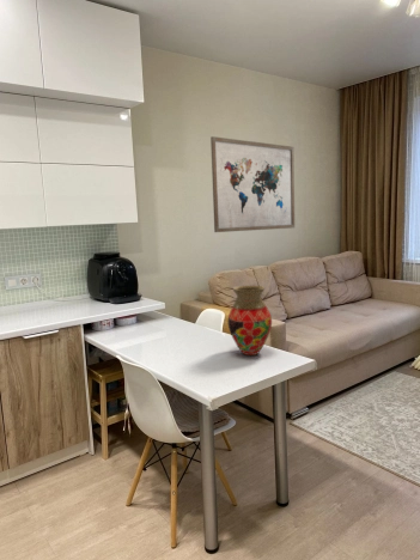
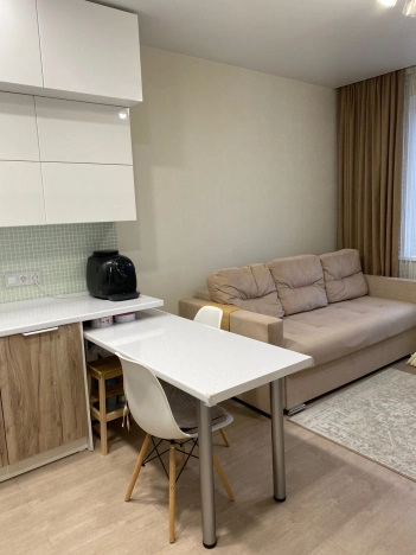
- wall art [209,135,296,233]
- vase [227,285,273,357]
